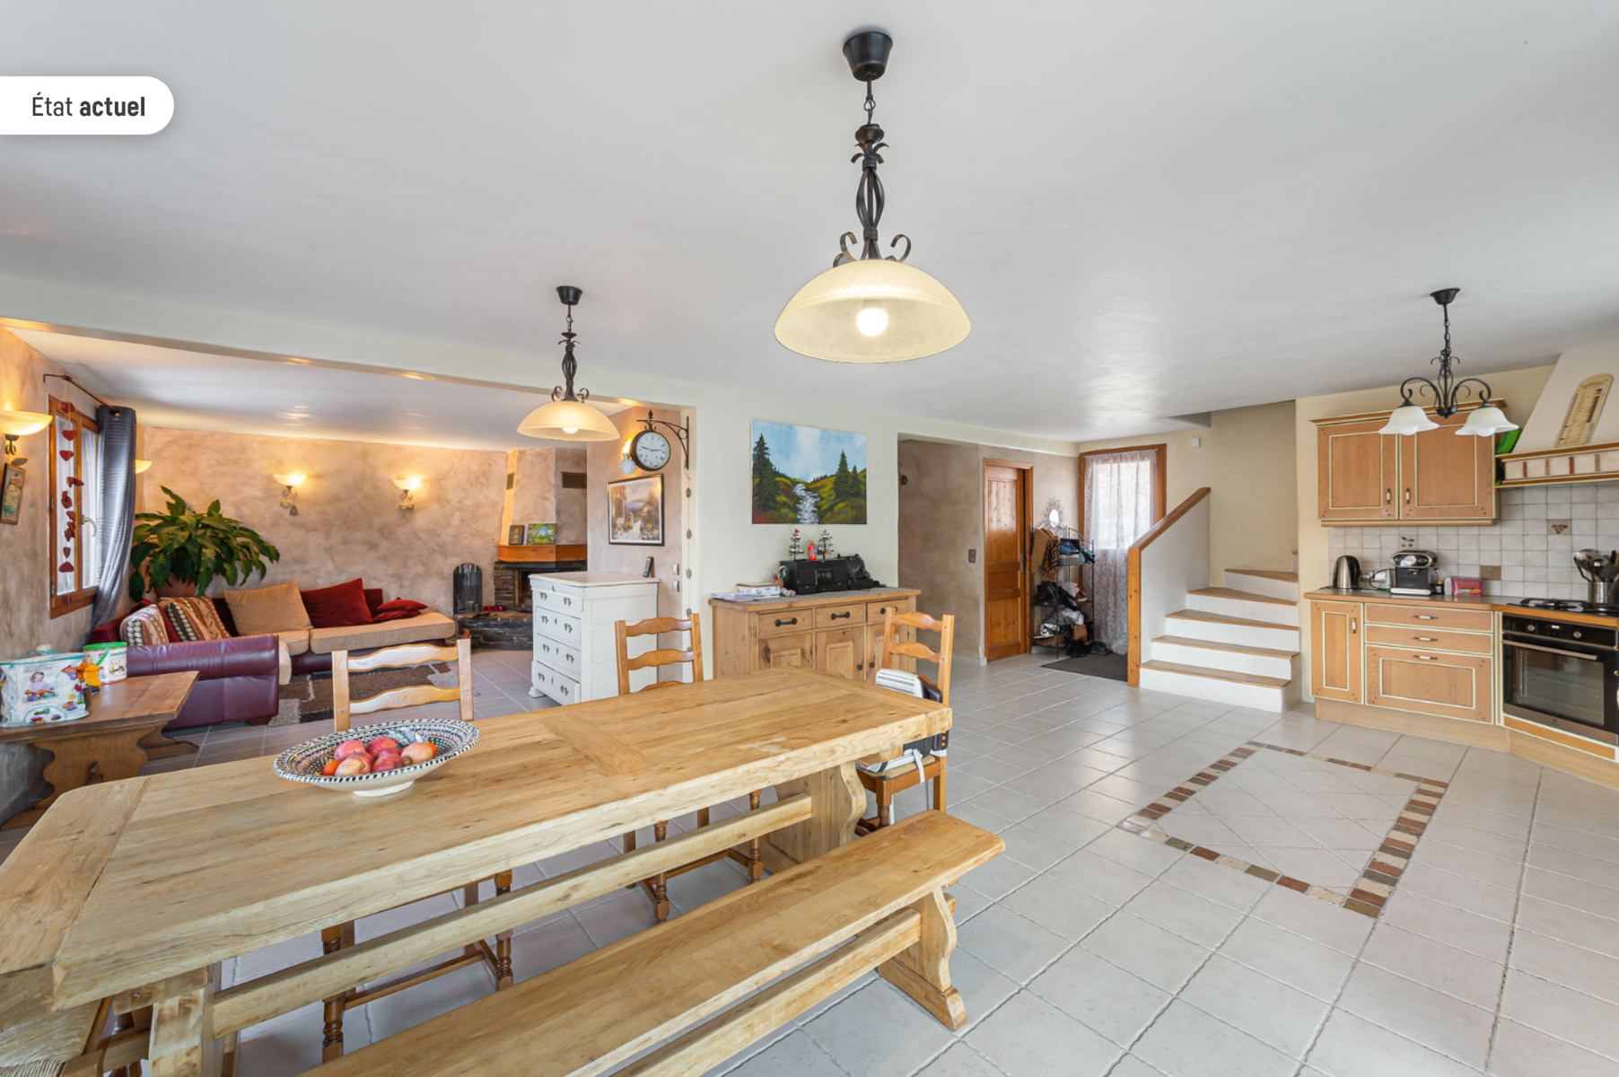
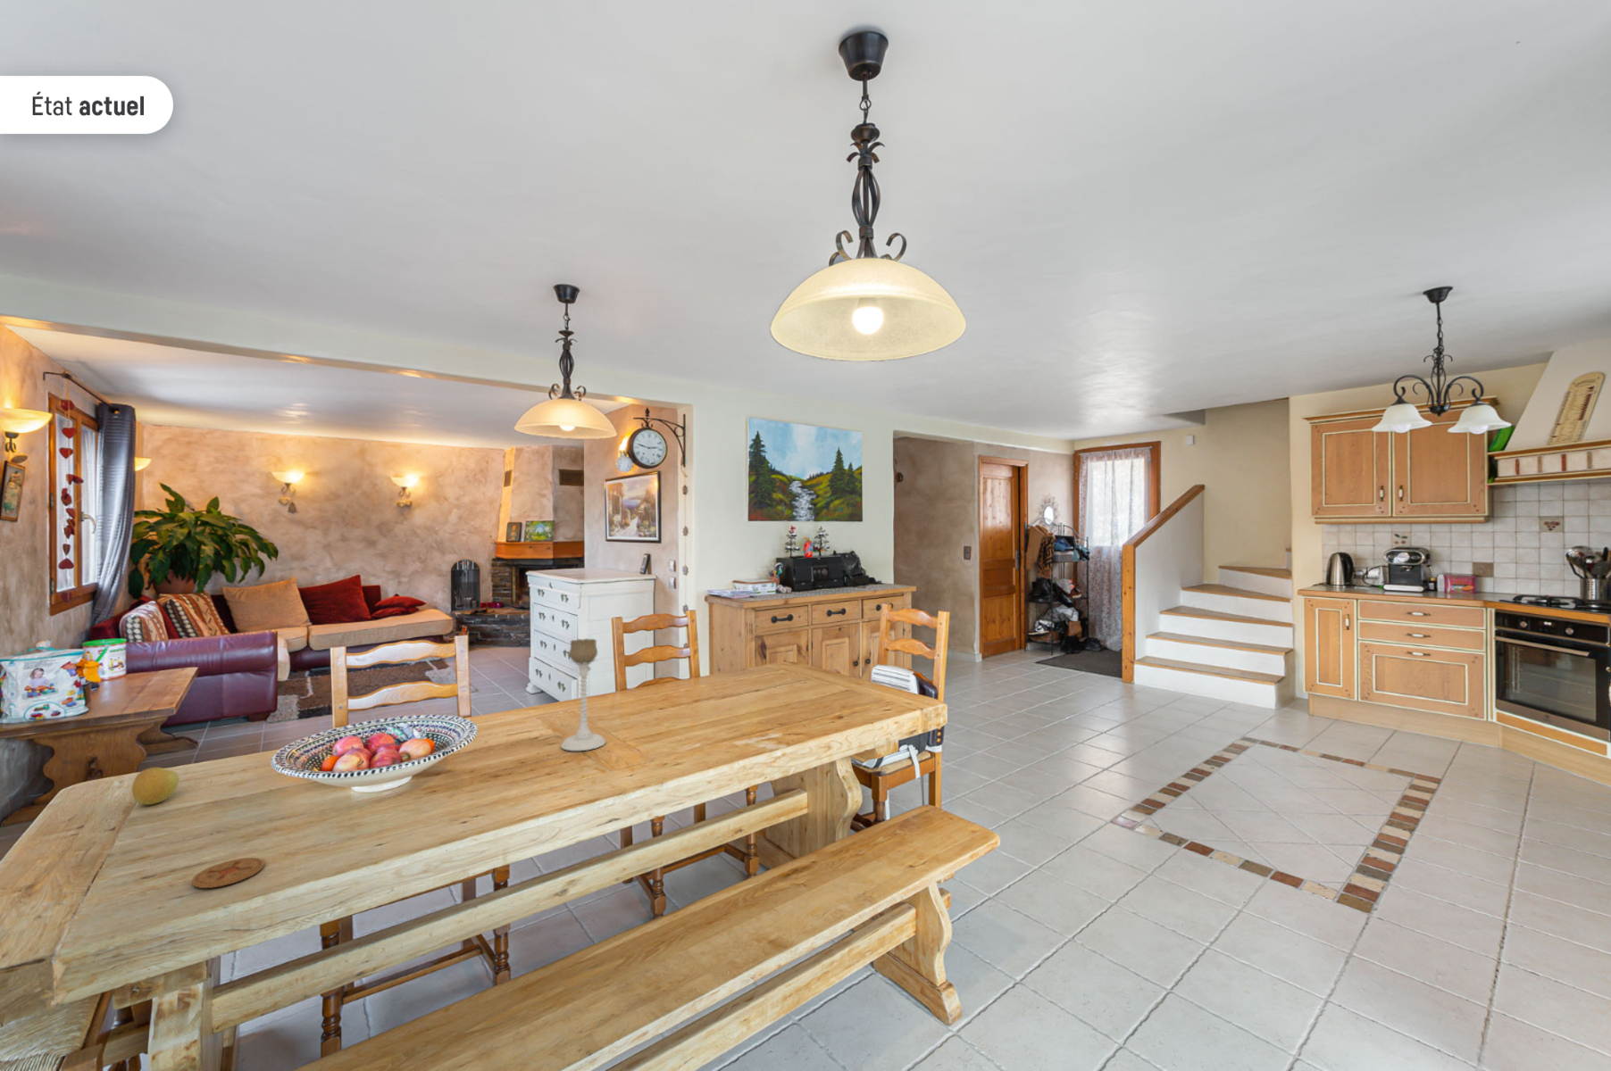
+ candle holder [560,638,606,752]
+ coaster [191,857,266,889]
+ apple [132,766,181,806]
